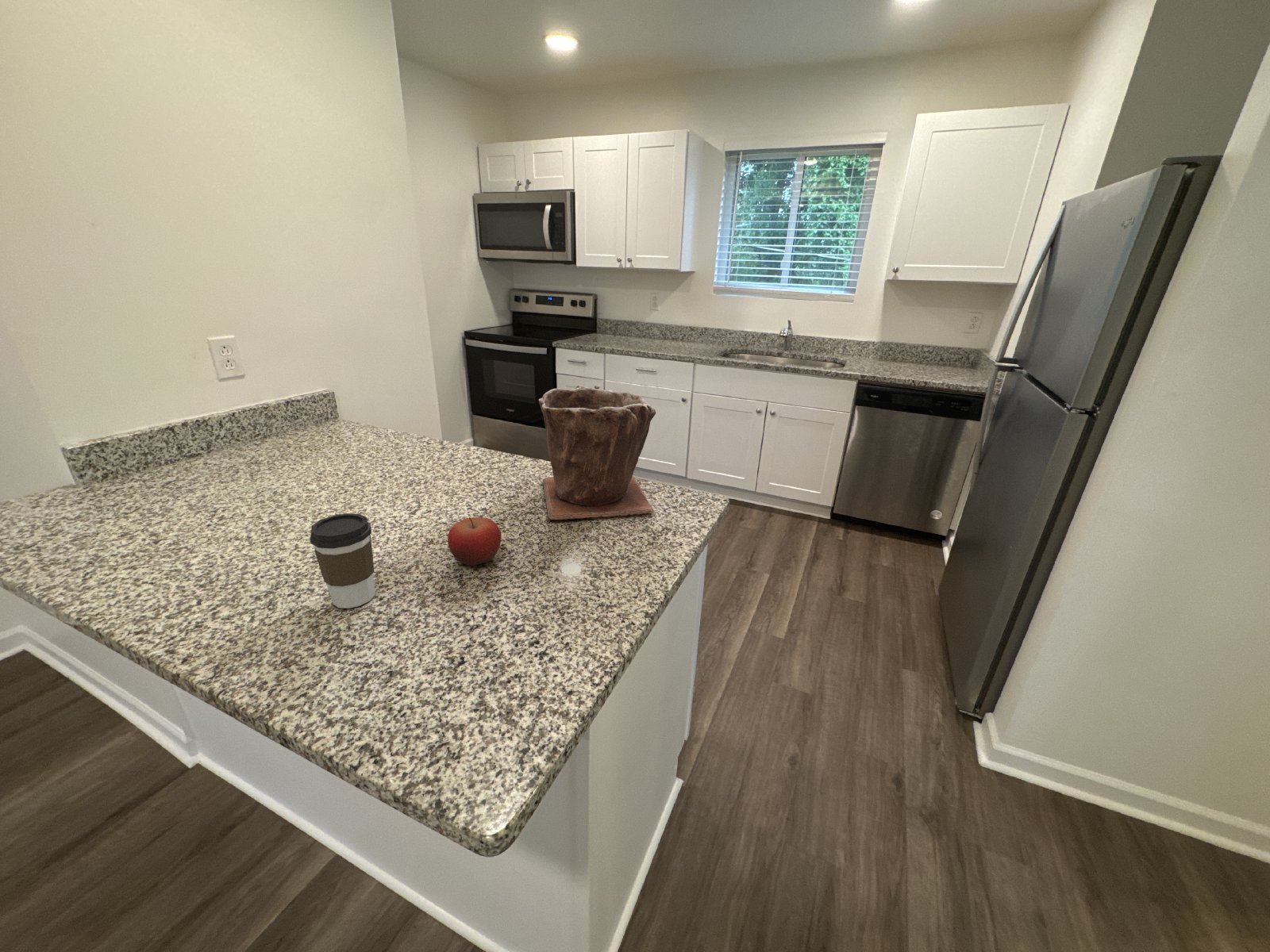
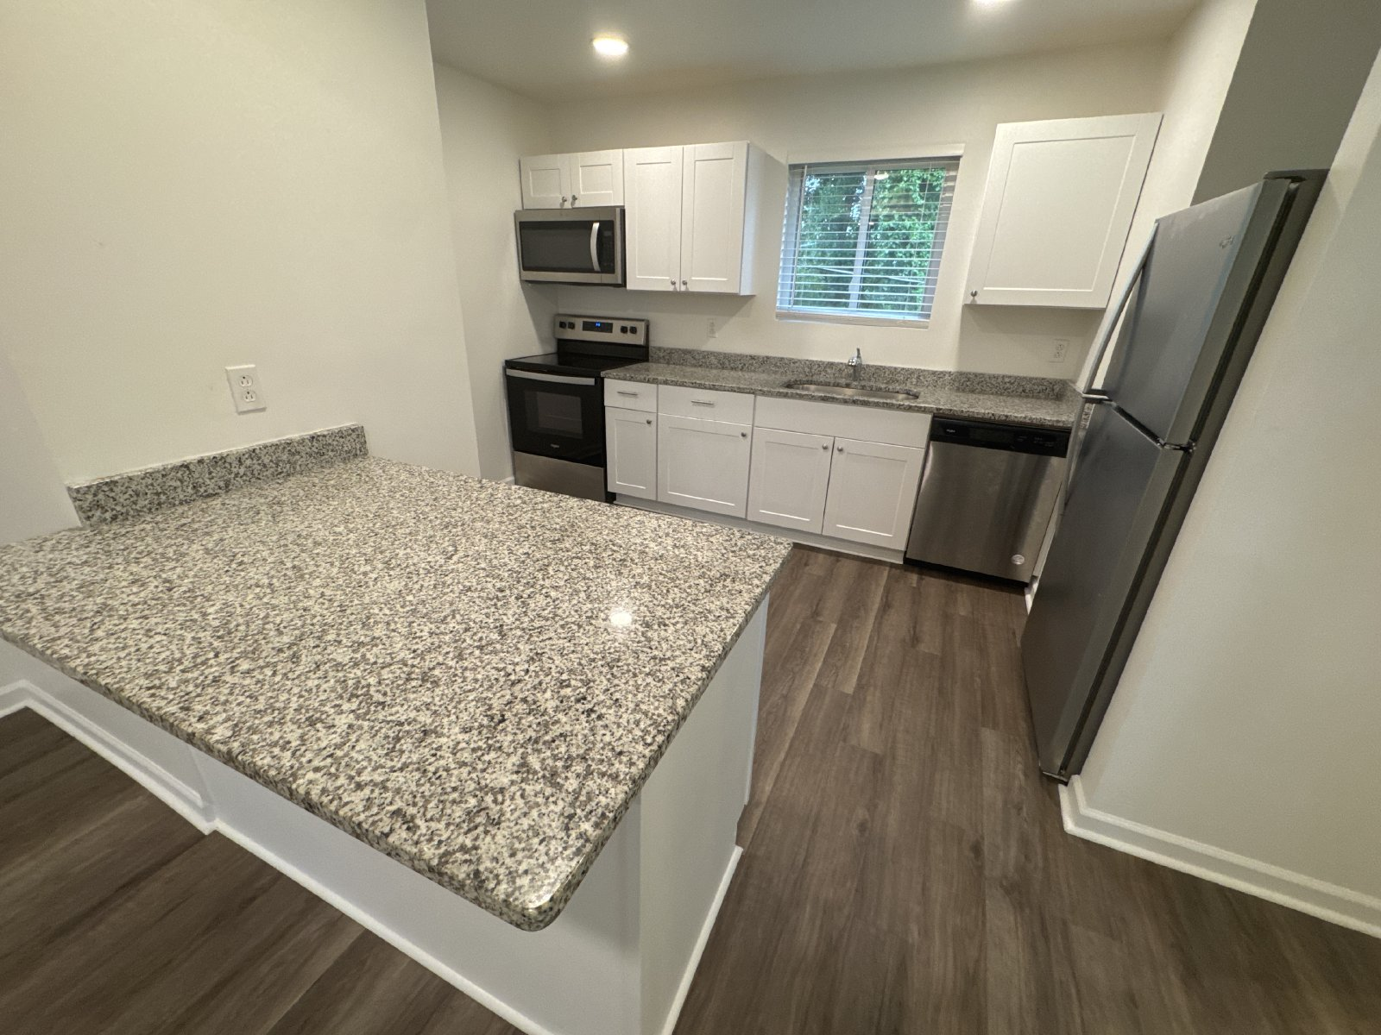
- fruit [447,516,502,566]
- coffee cup [310,512,375,609]
- plant pot [538,384,656,520]
